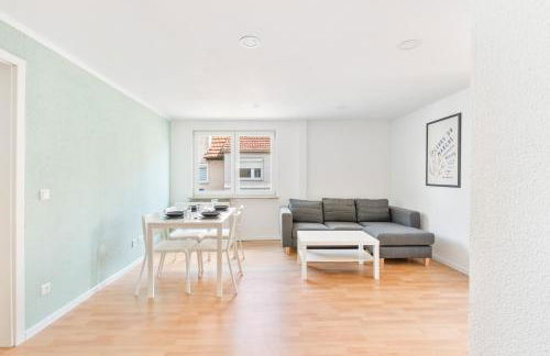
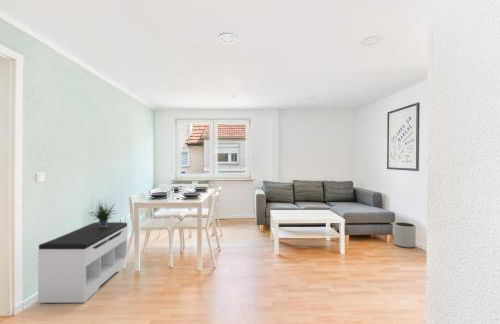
+ plant pot [393,222,417,249]
+ bench [37,221,129,304]
+ potted plant [88,198,118,227]
